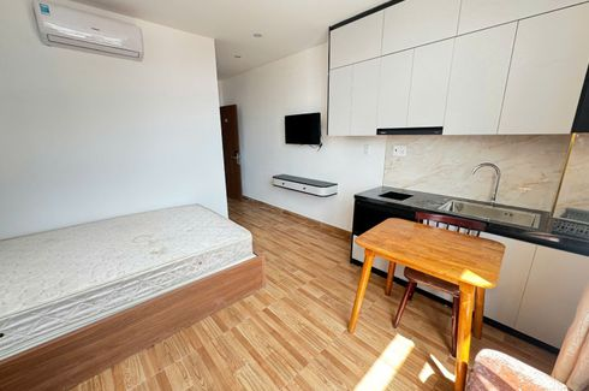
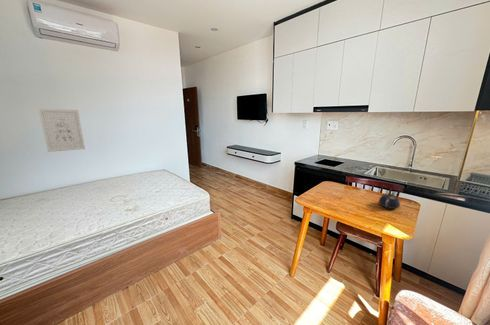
+ wall art [38,108,86,153]
+ teapot [378,192,401,210]
